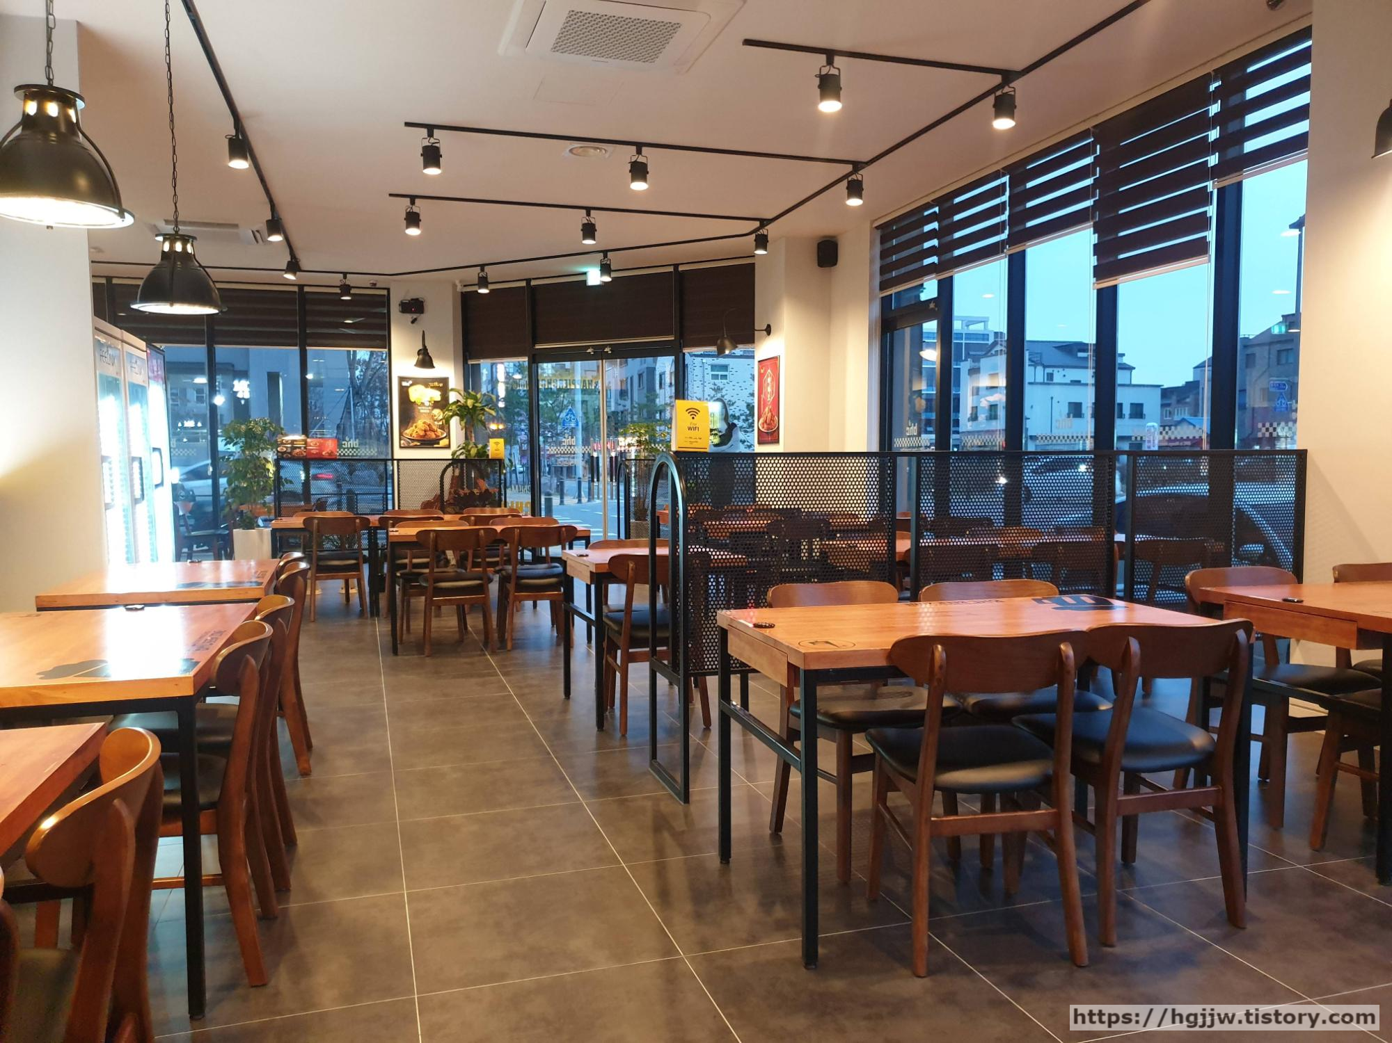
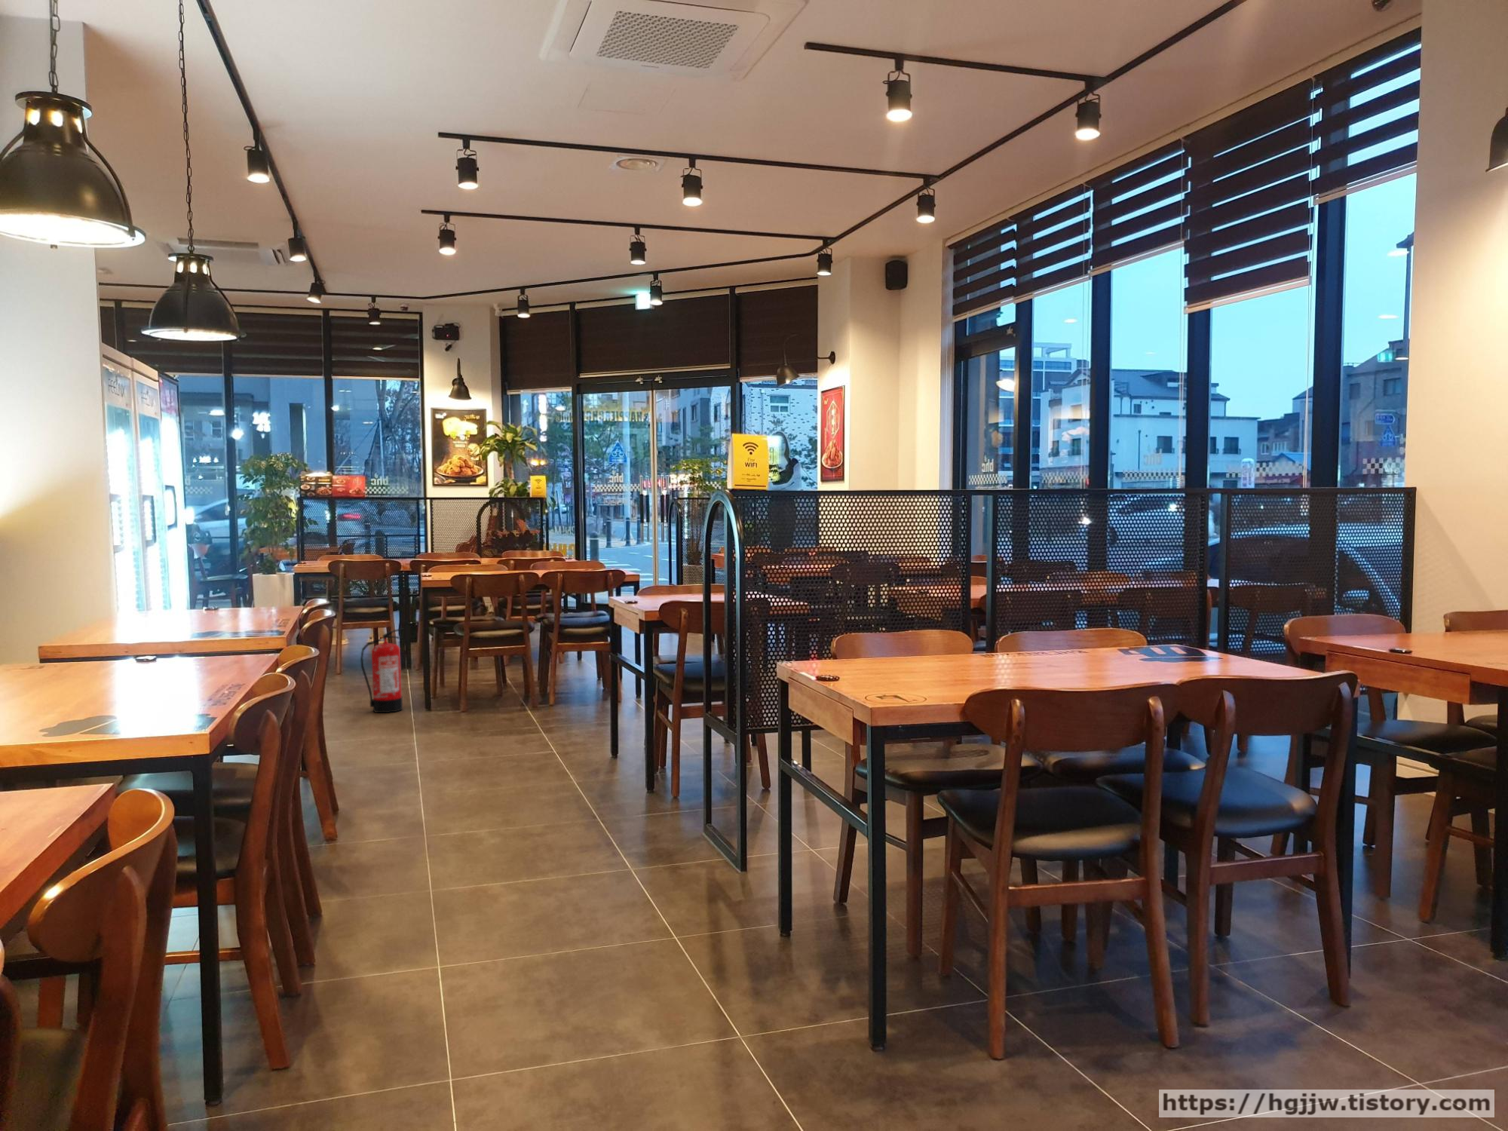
+ fire extinguisher [360,628,405,713]
